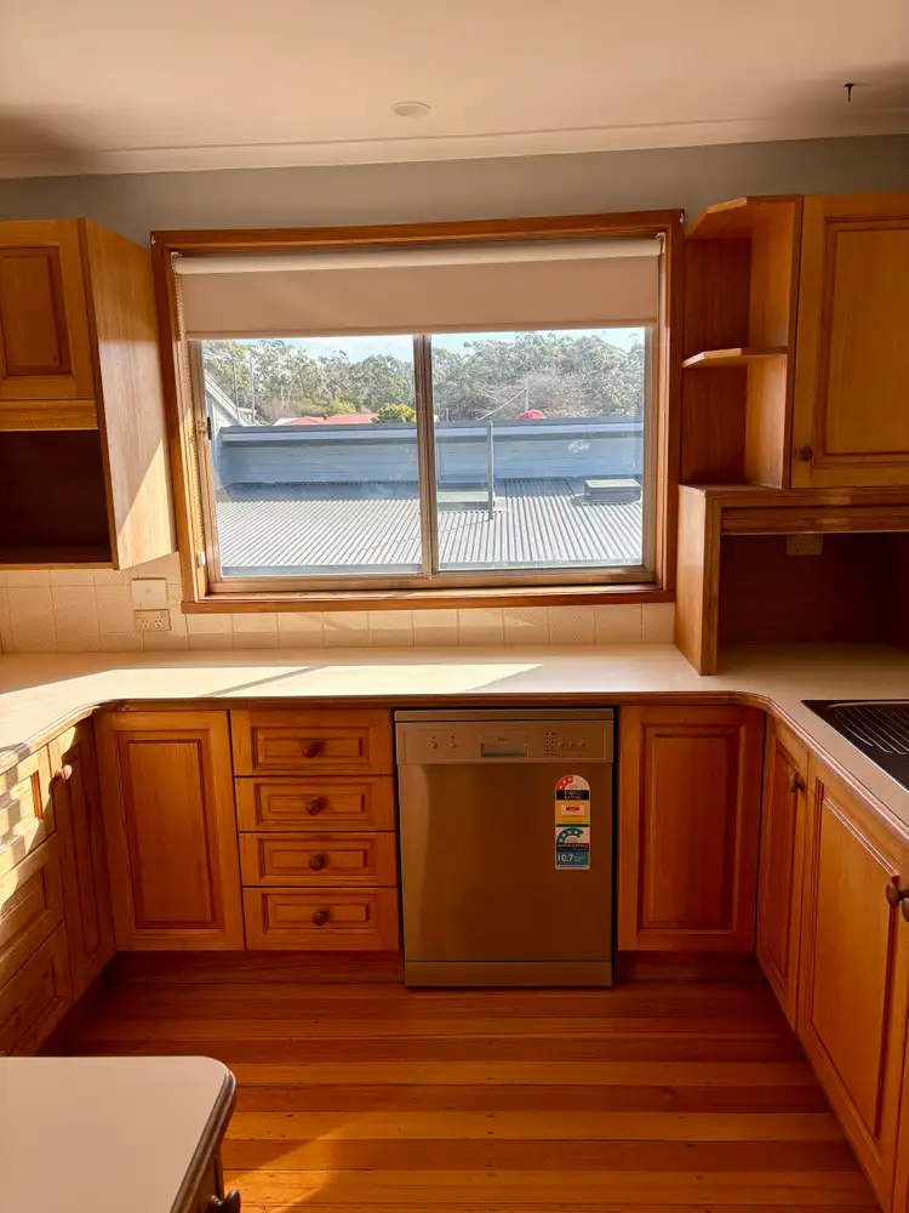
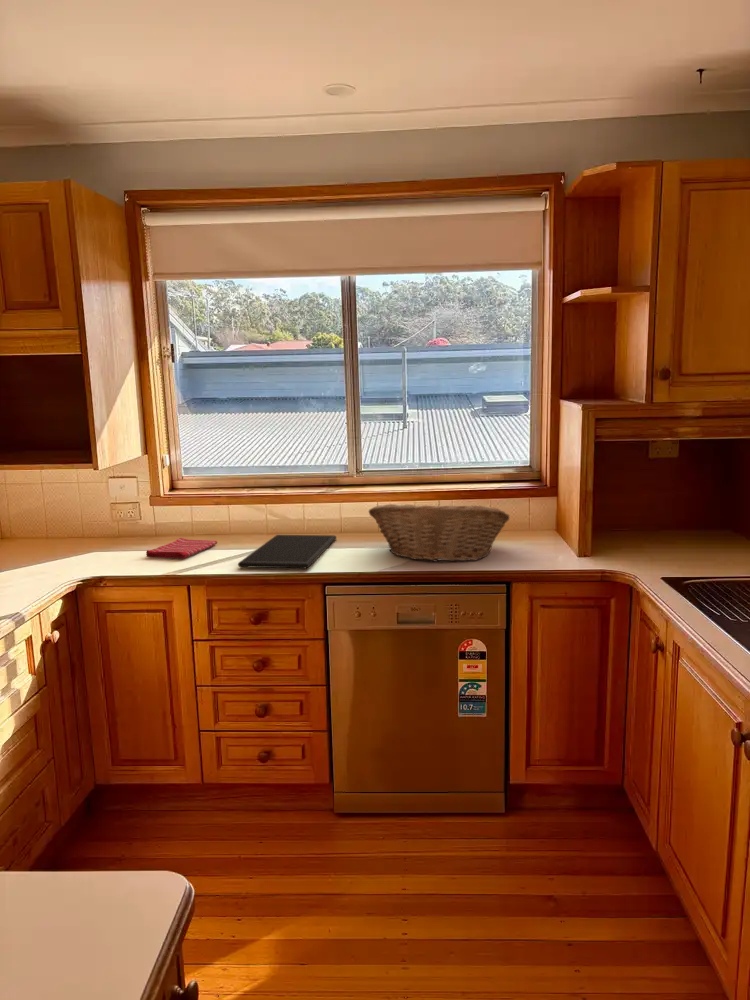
+ dish towel [145,537,218,560]
+ fruit basket [368,500,511,563]
+ cutting board [237,534,337,569]
